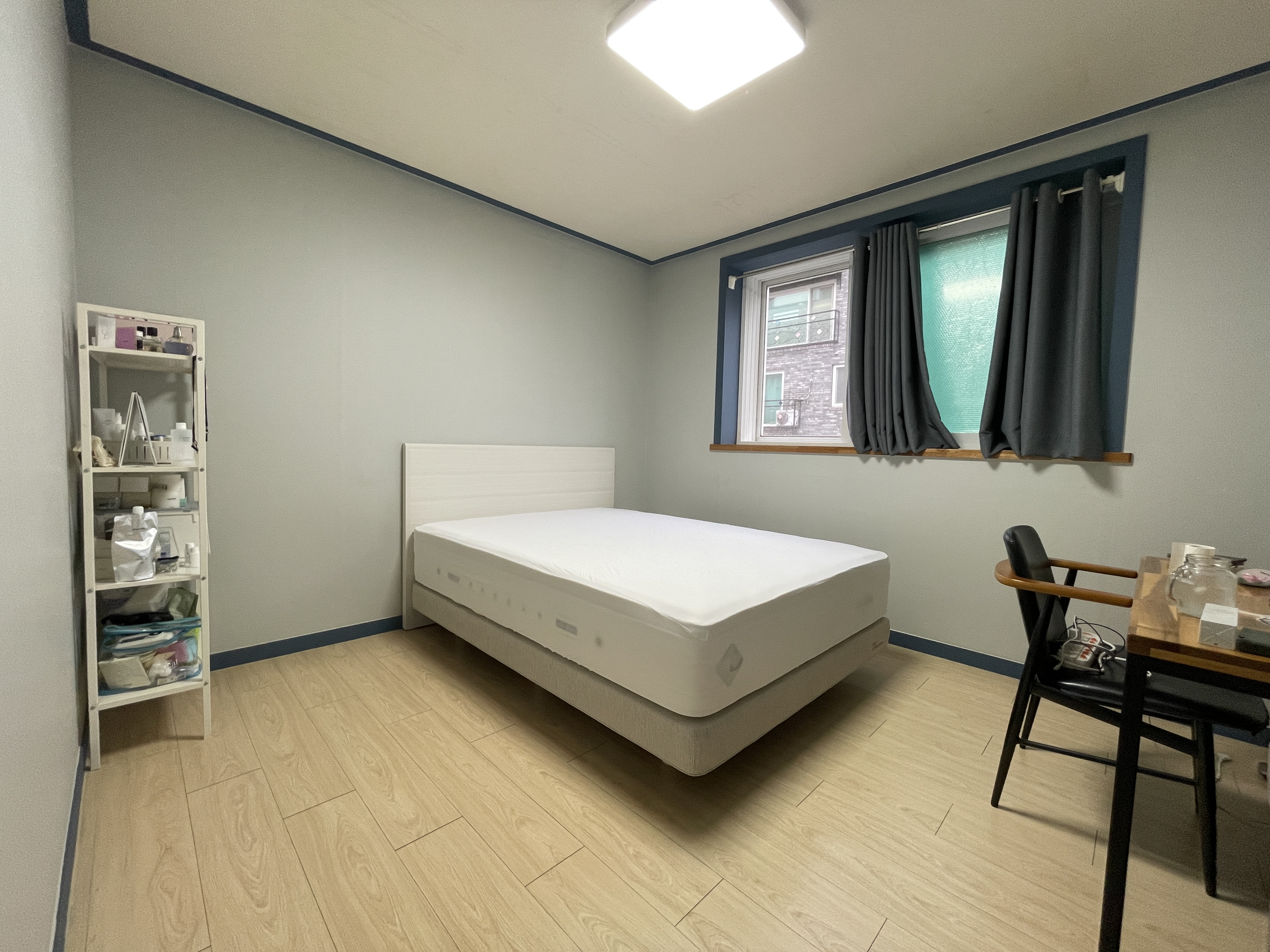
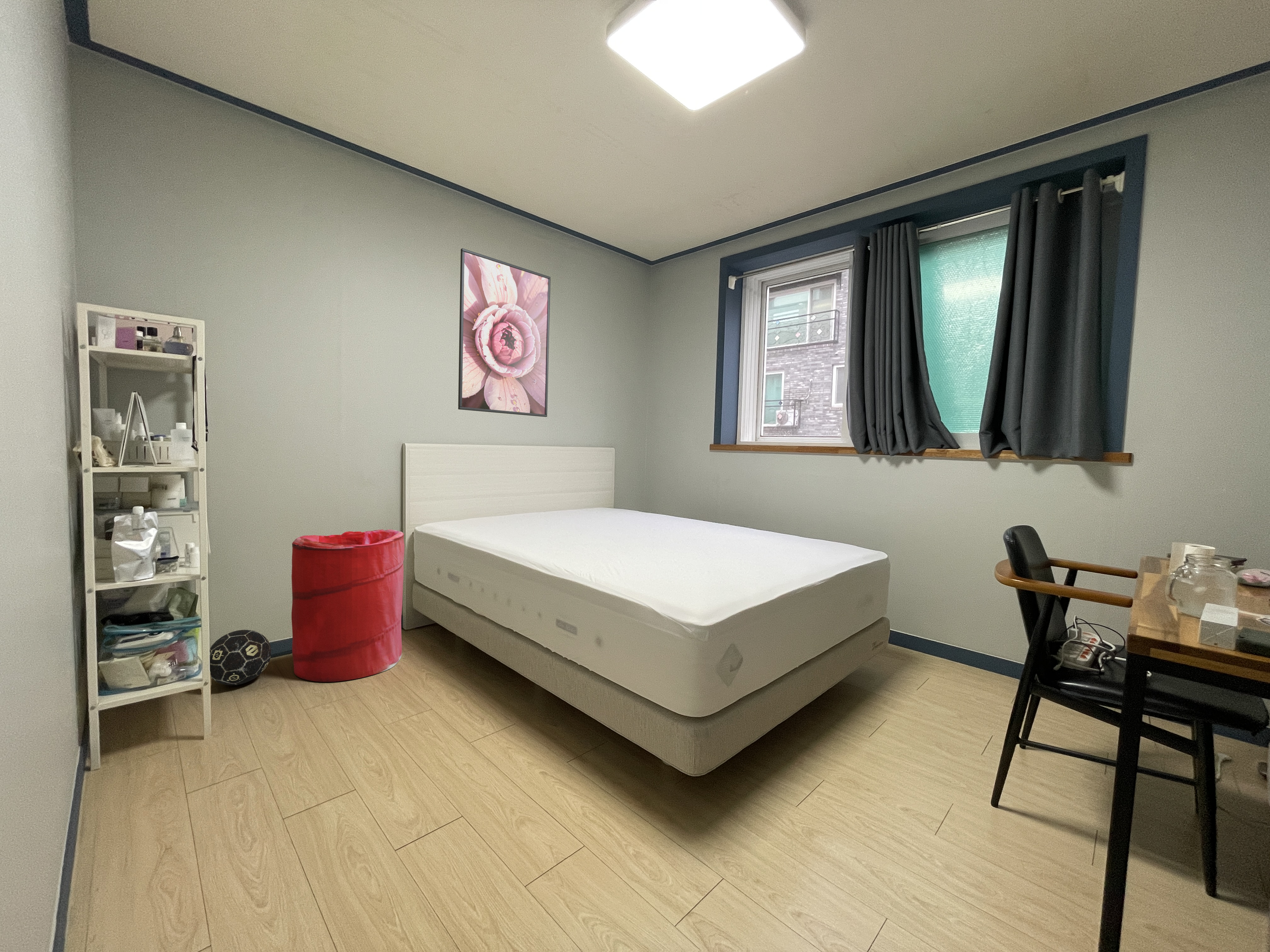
+ laundry hamper [291,529,405,682]
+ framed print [458,248,551,417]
+ decorative ball [210,629,272,686]
